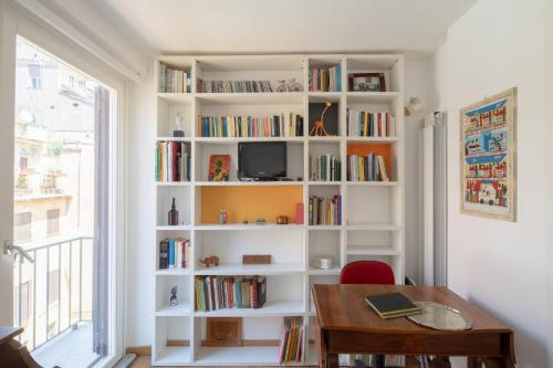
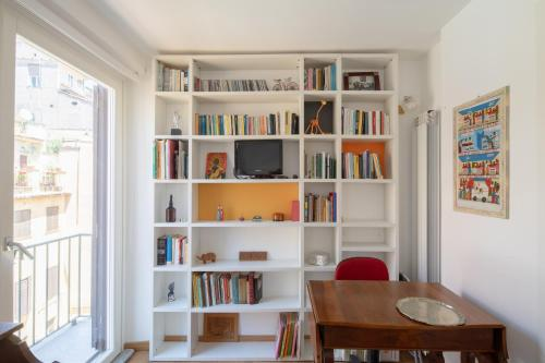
- notepad [362,291,422,320]
